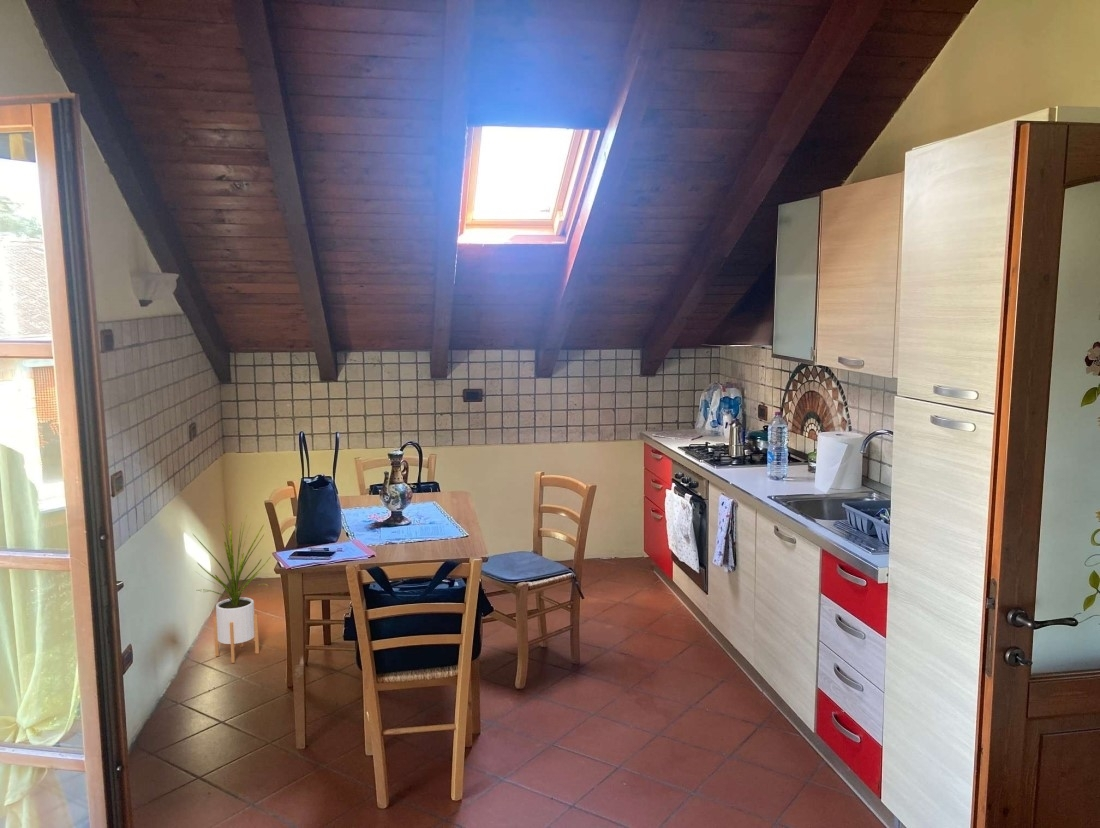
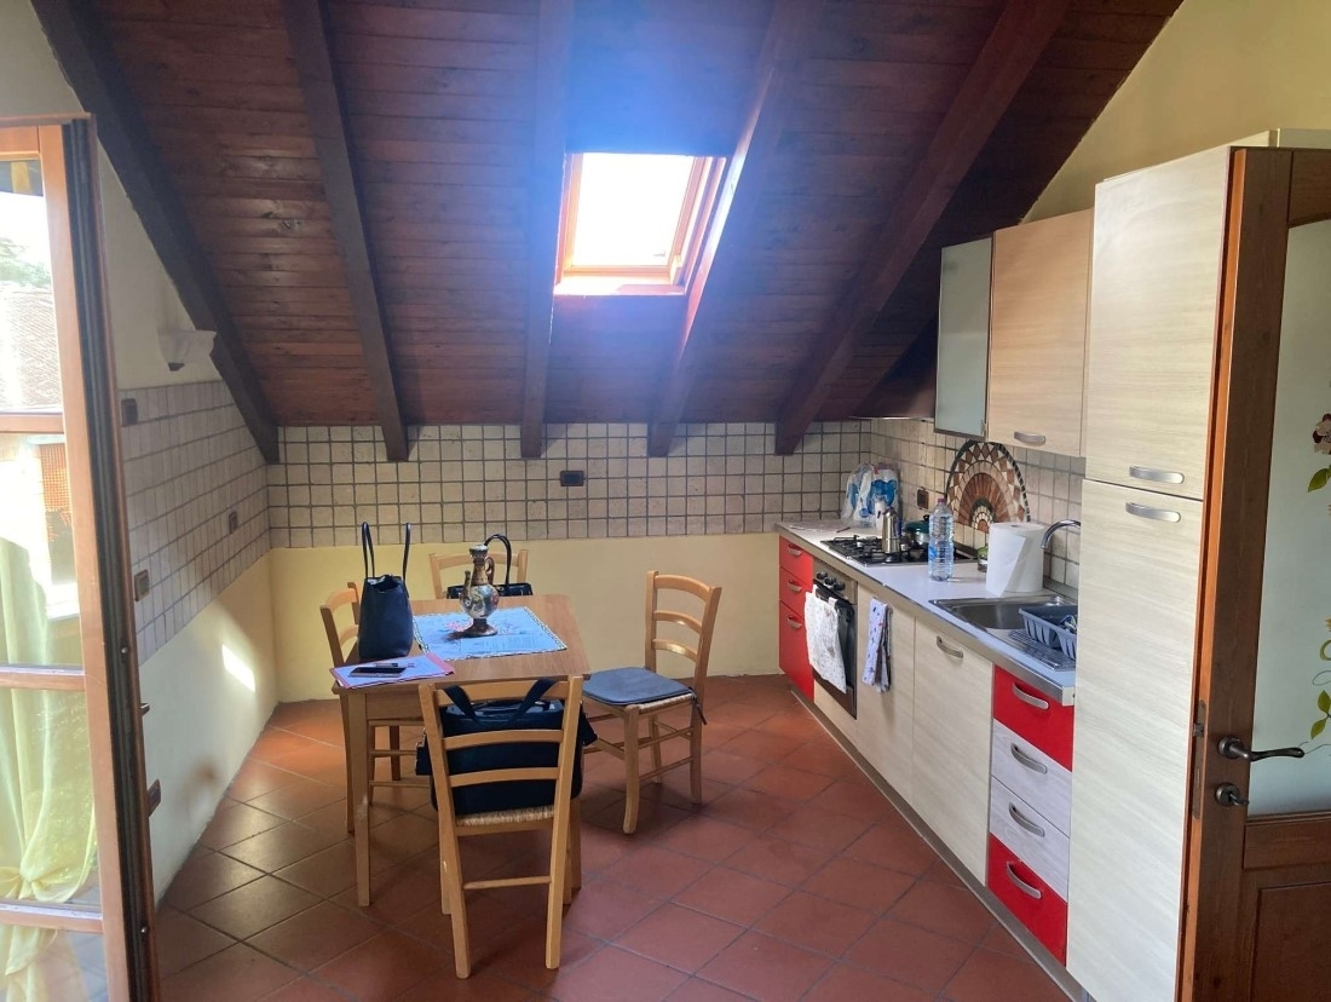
- house plant [192,515,272,664]
